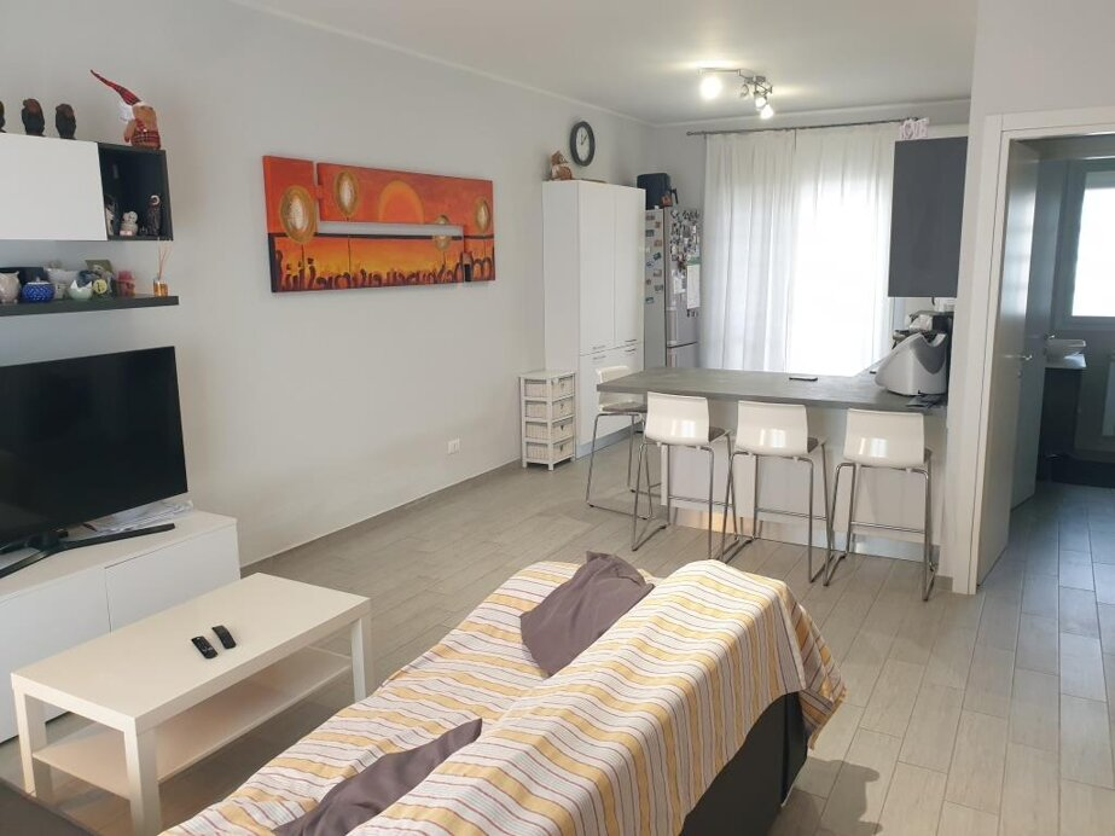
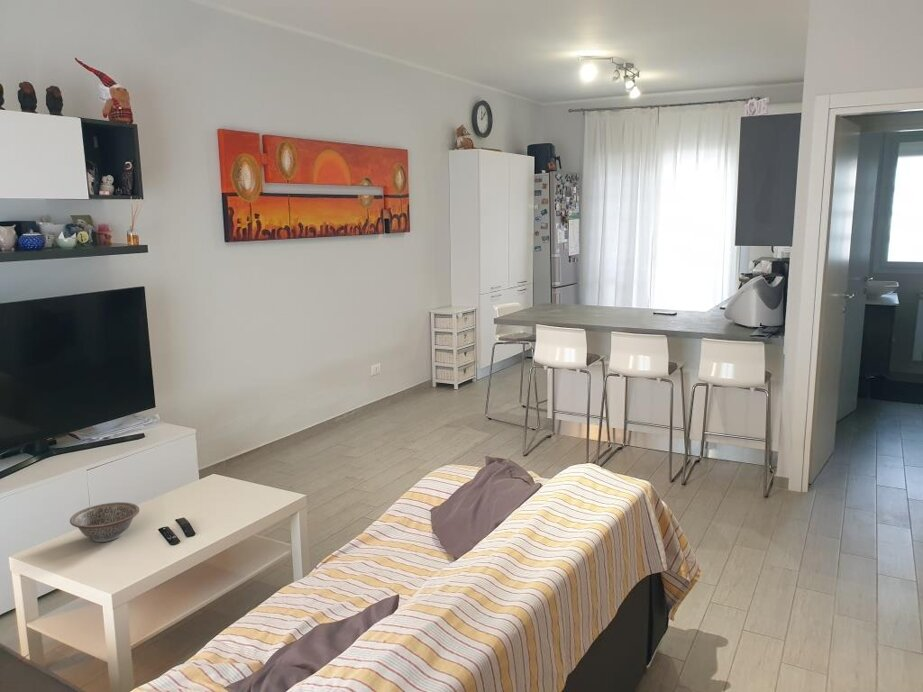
+ decorative bowl [69,501,140,543]
